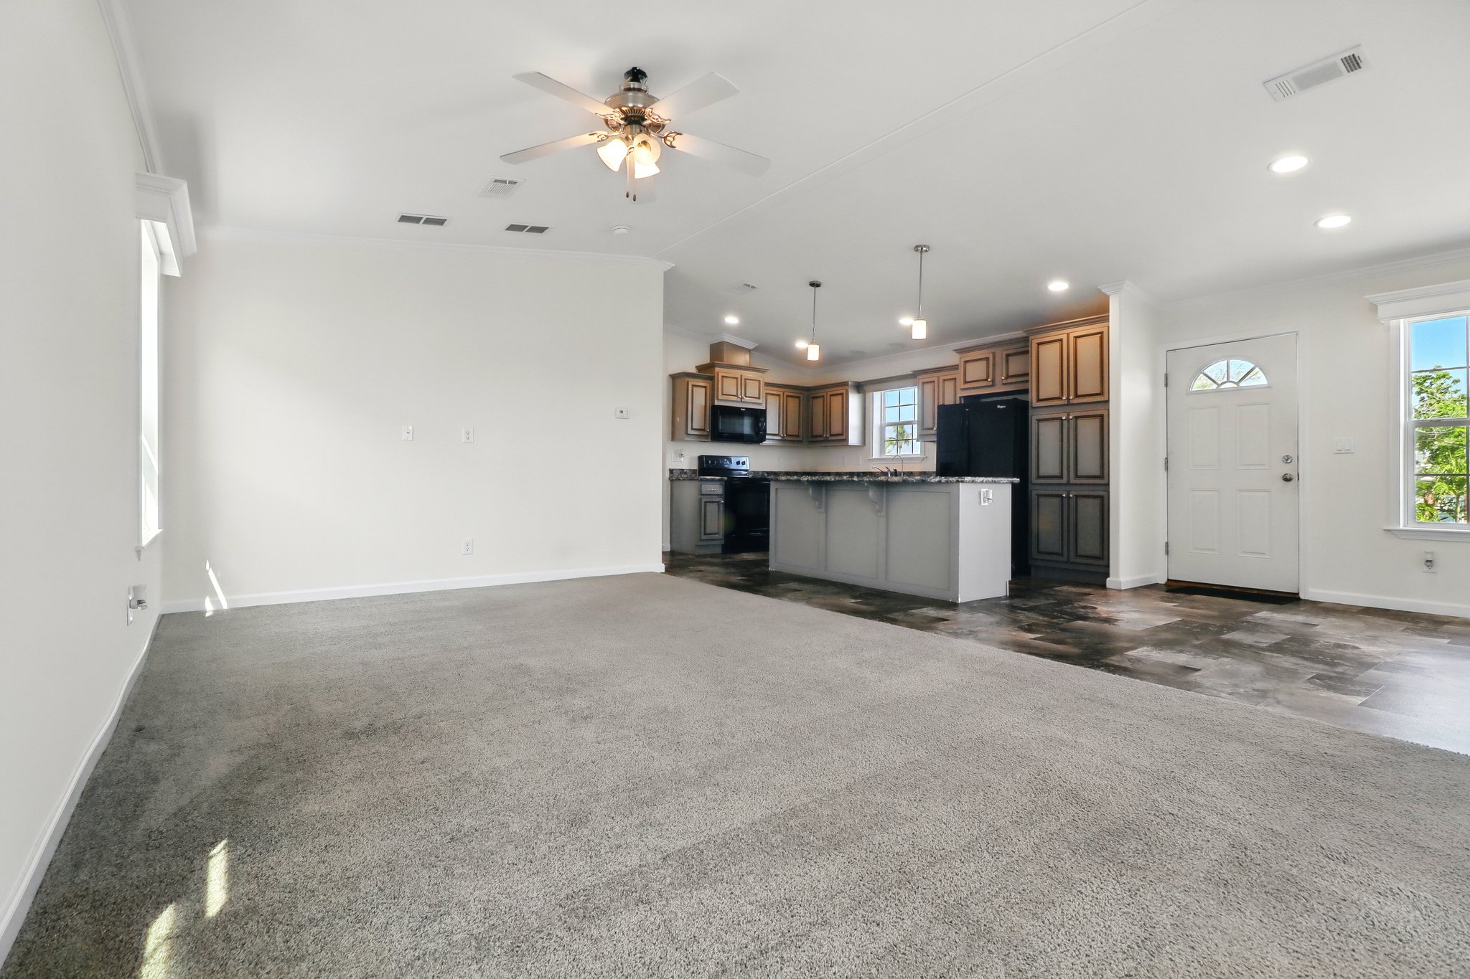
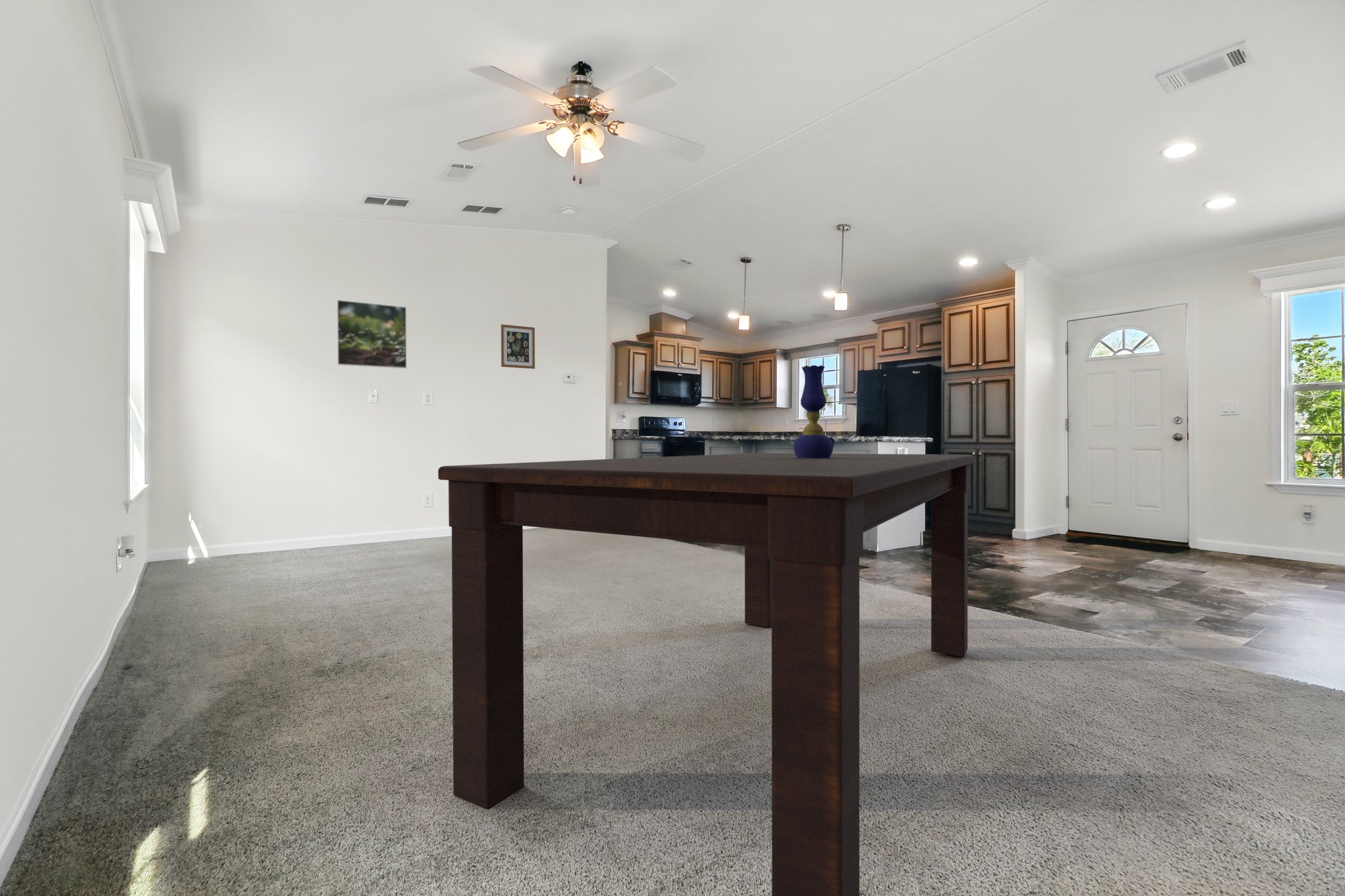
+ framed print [336,299,407,370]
+ dining table [437,452,976,896]
+ oil lamp [793,365,835,459]
+ wall art [500,324,536,370]
